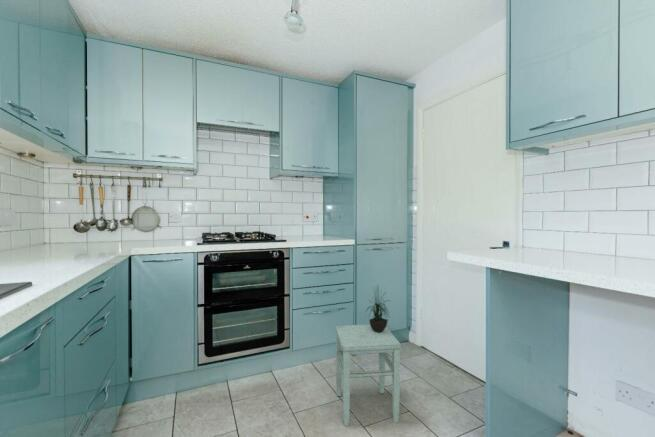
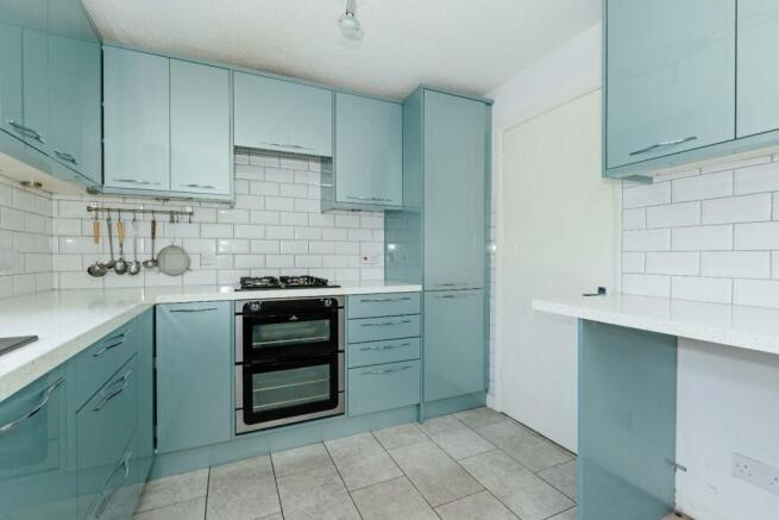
- stool [334,324,402,427]
- potted plant [365,285,390,333]
